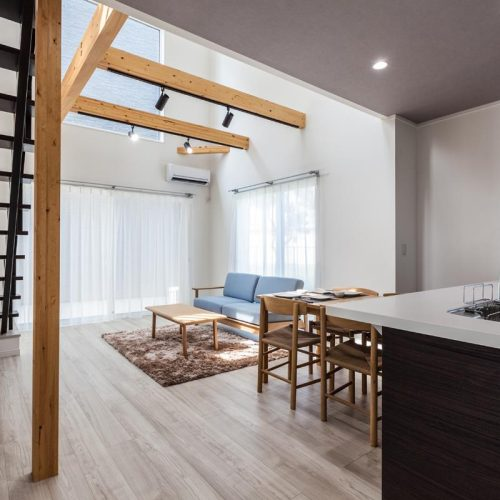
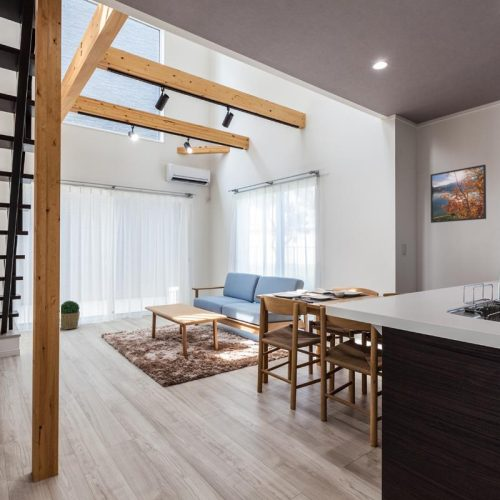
+ potted plant [60,300,81,331]
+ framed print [429,164,487,224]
